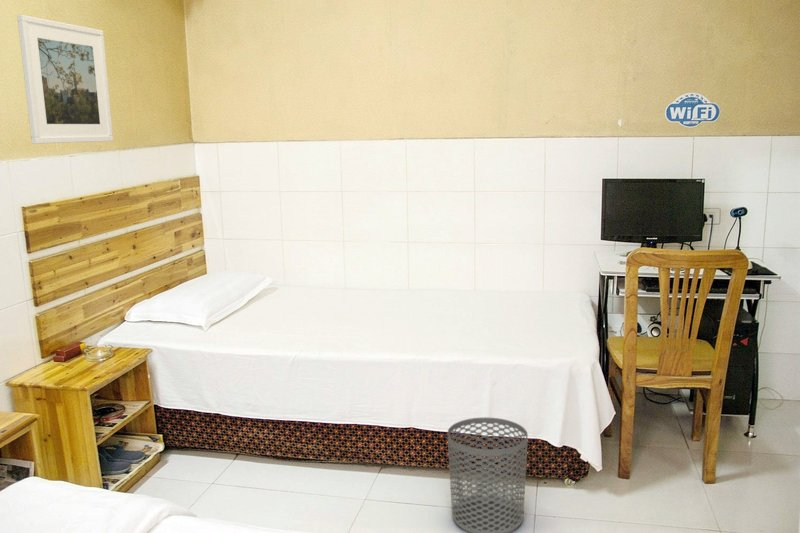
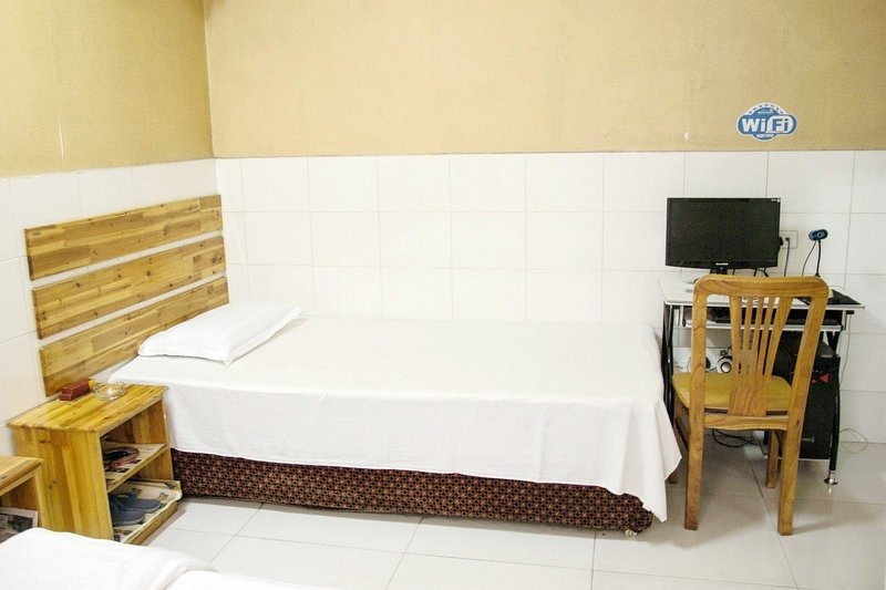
- waste bin [446,416,529,533]
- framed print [16,14,114,145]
